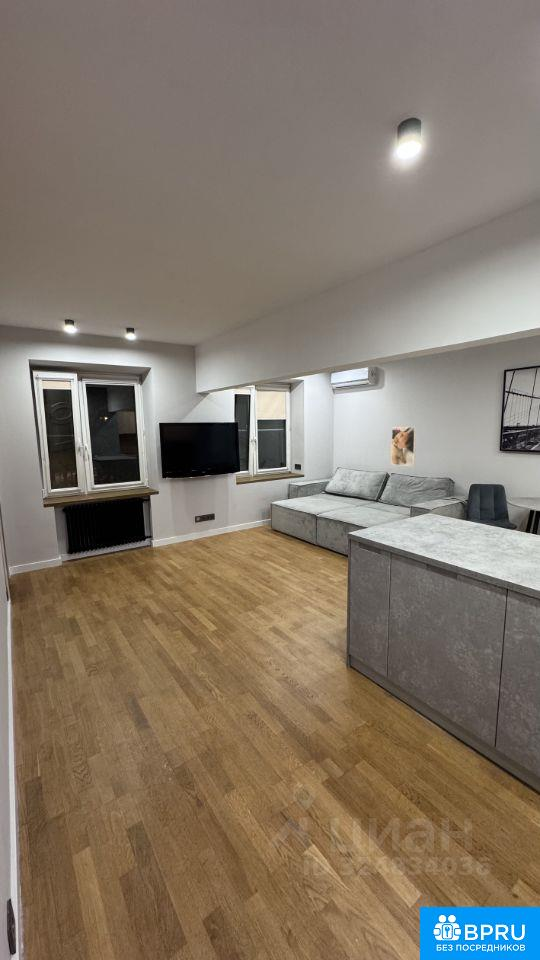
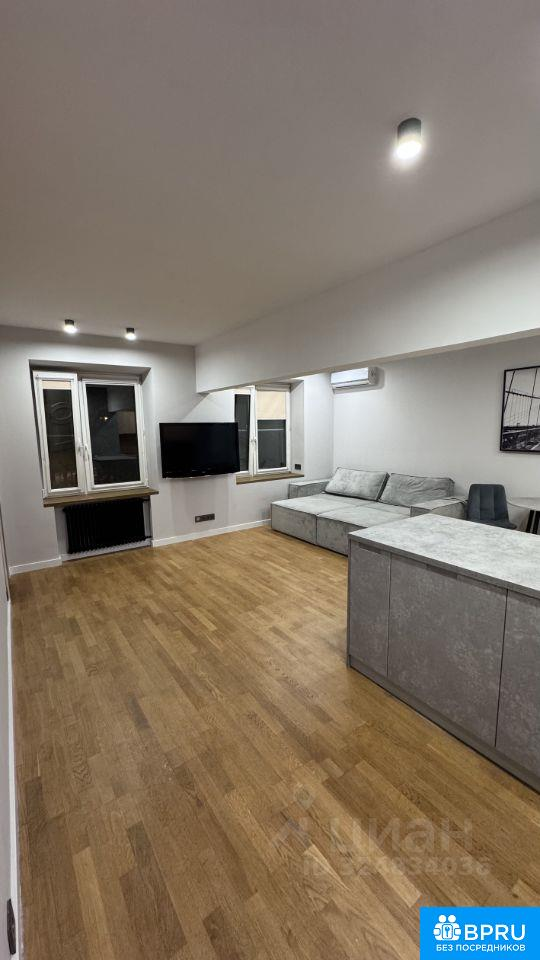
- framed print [390,426,417,467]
